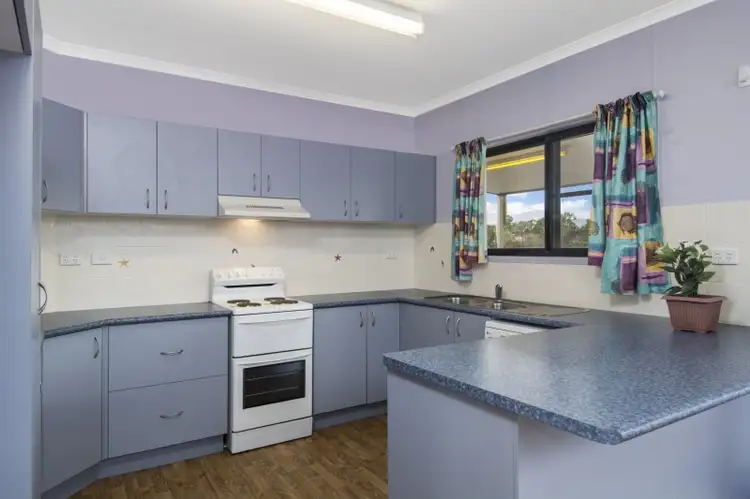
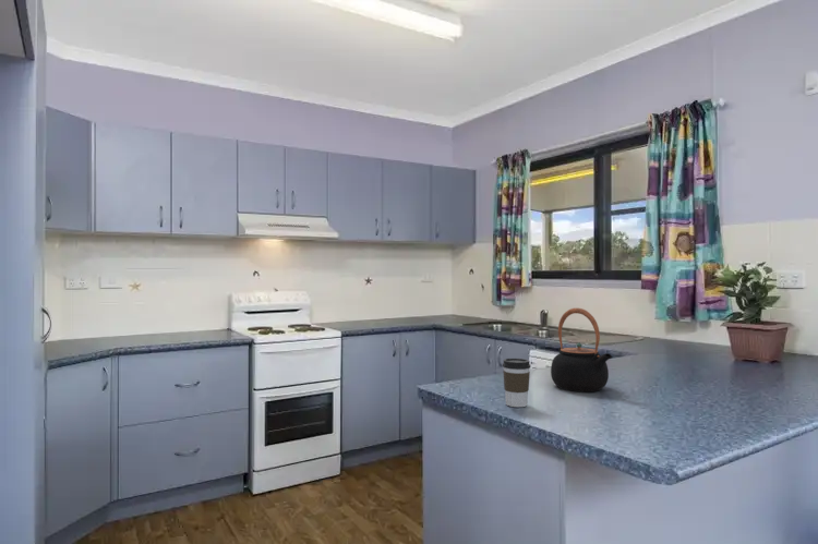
+ coffee cup [502,358,532,408]
+ teapot [550,307,613,392]
